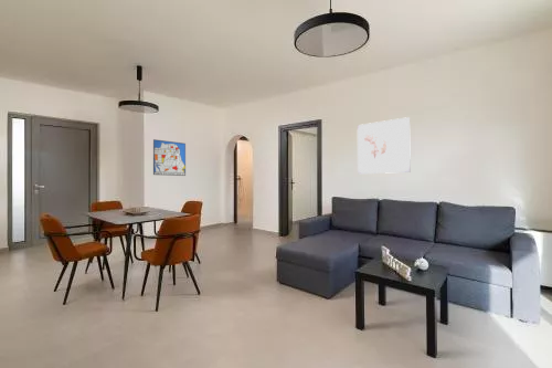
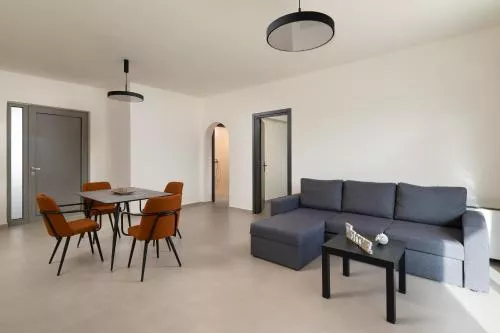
- wall art [152,138,187,177]
- wall art [357,116,412,175]
